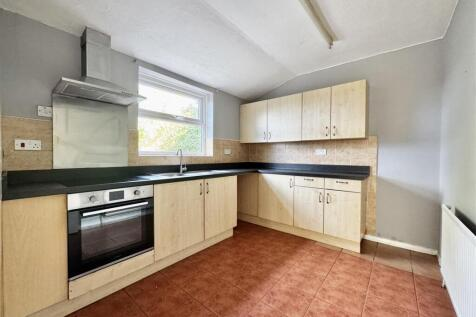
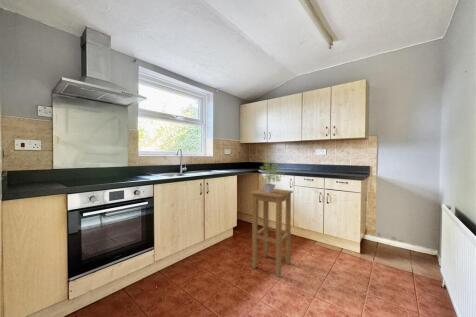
+ stool [249,187,294,278]
+ potted plant [258,158,286,193]
